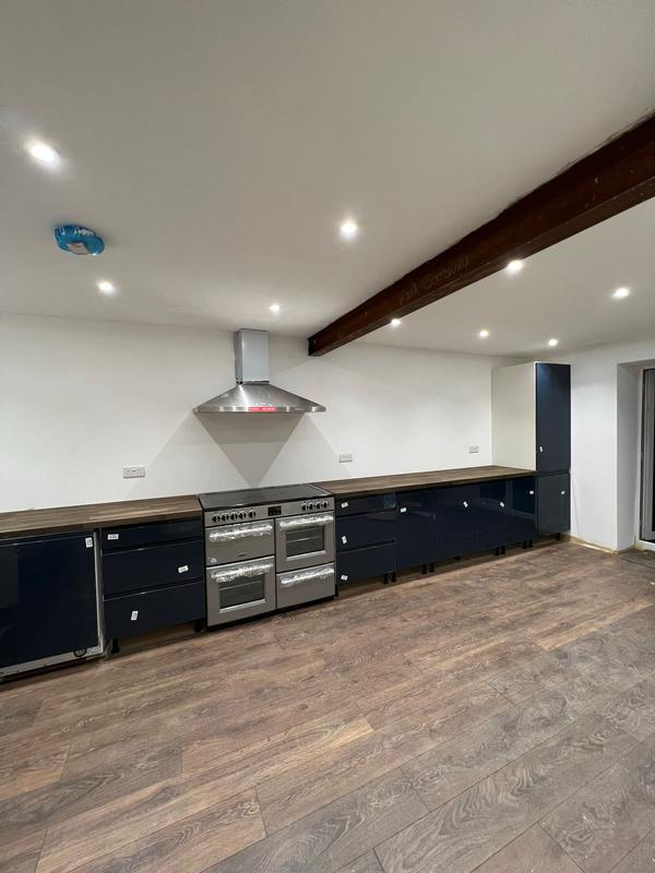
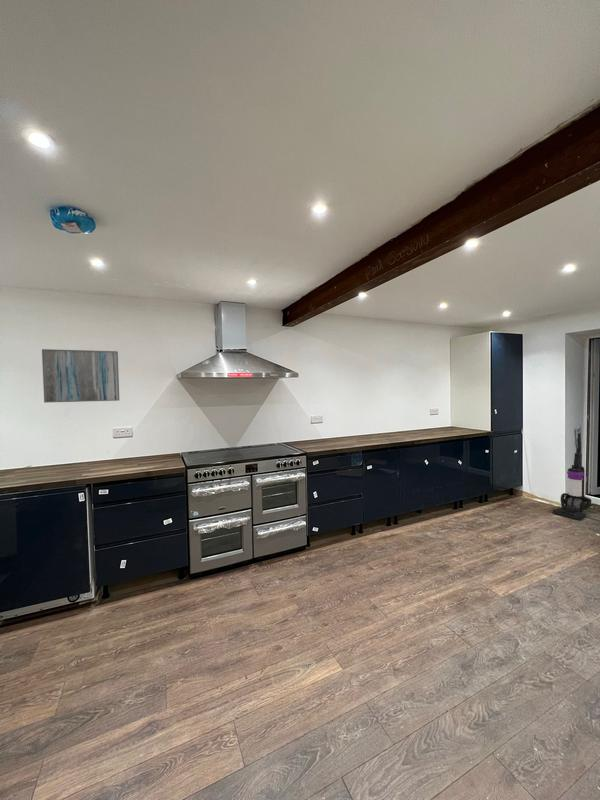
+ wall art [41,348,121,404]
+ vacuum cleaner [552,424,593,521]
